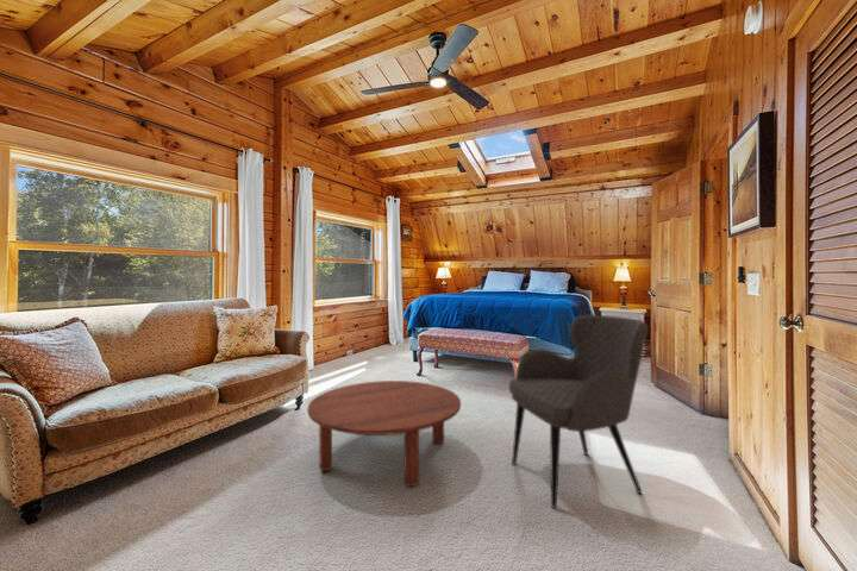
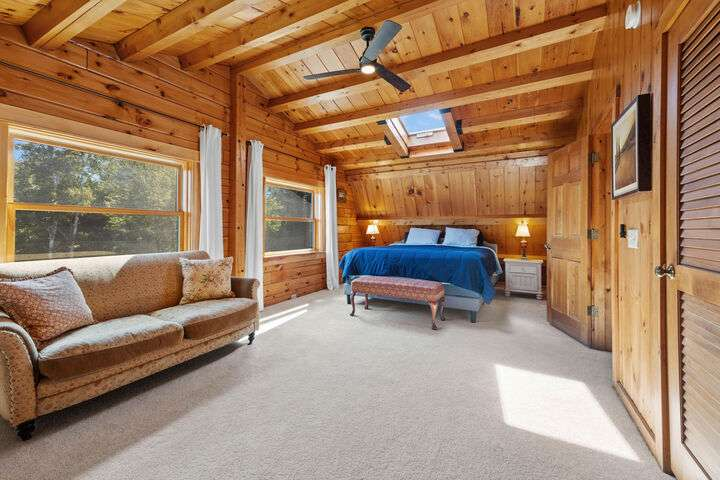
- coffee table [306,379,462,488]
- armchair [508,314,649,509]
